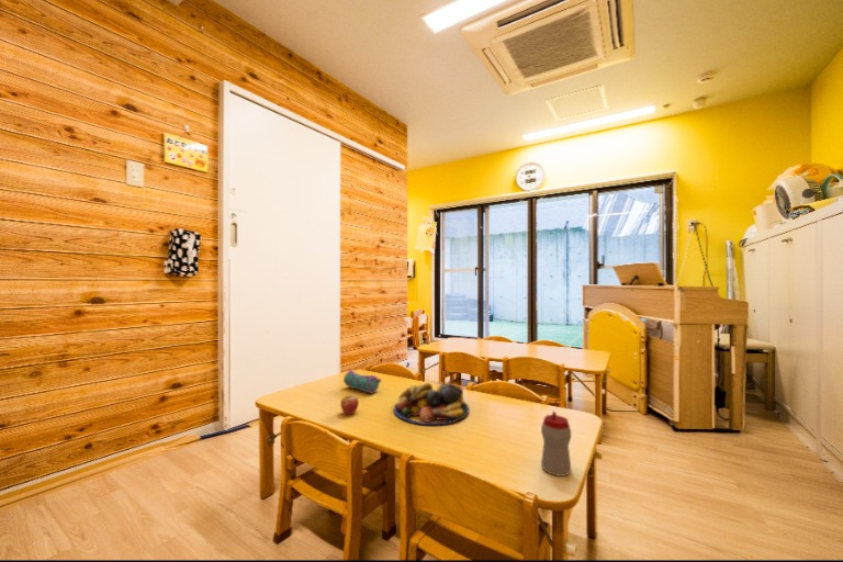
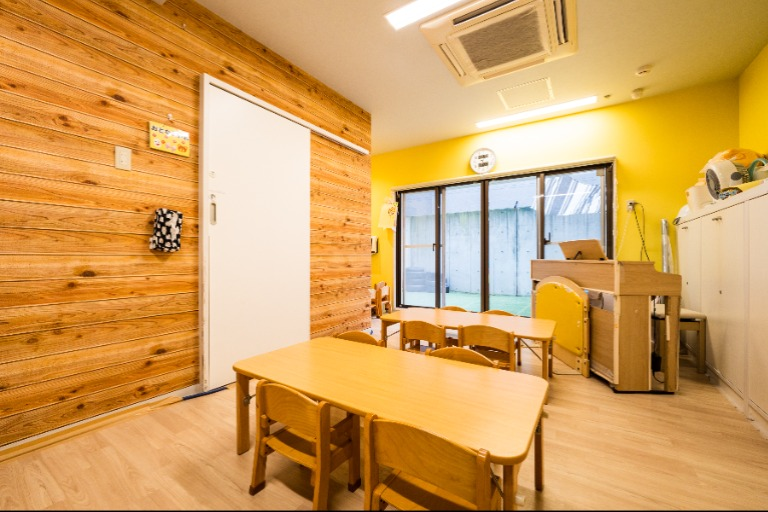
- fruit [339,394,360,415]
- pencil case [342,368,382,395]
- sippy cup [540,411,572,477]
- fruit bowl [393,381,470,426]
